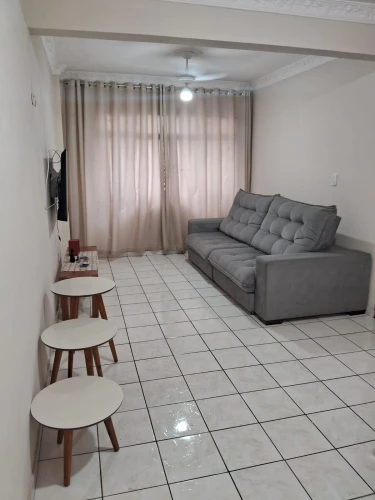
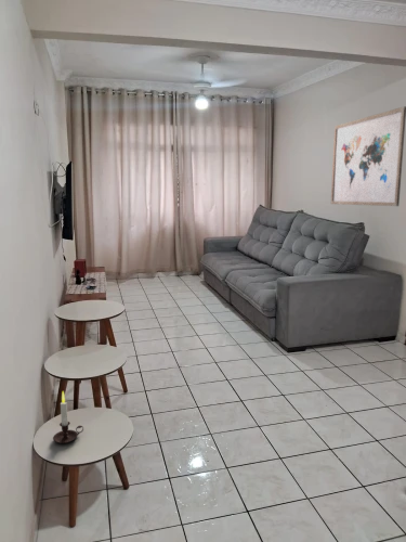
+ candle [52,390,84,444]
+ wall art [330,105,406,207]
